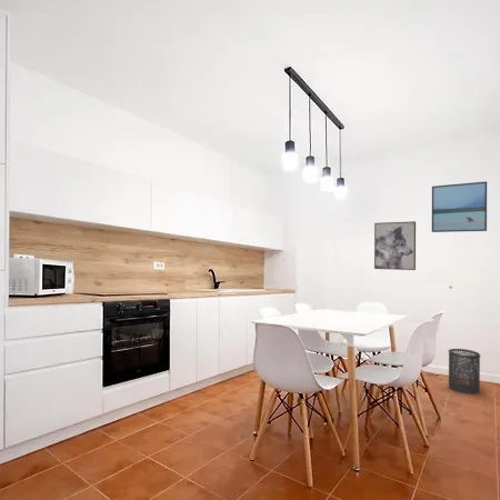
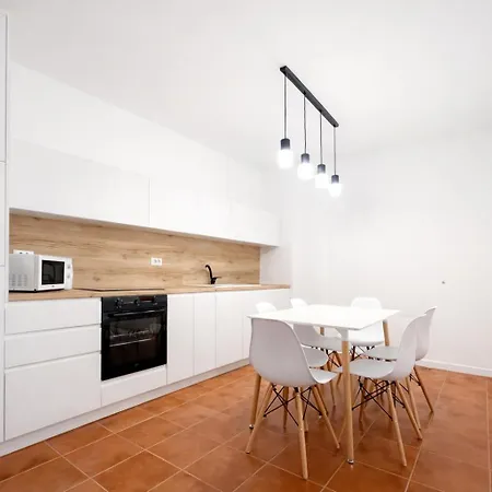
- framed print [431,180,488,233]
- wall art [373,220,417,271]
- trash can [447,348,482,396]
